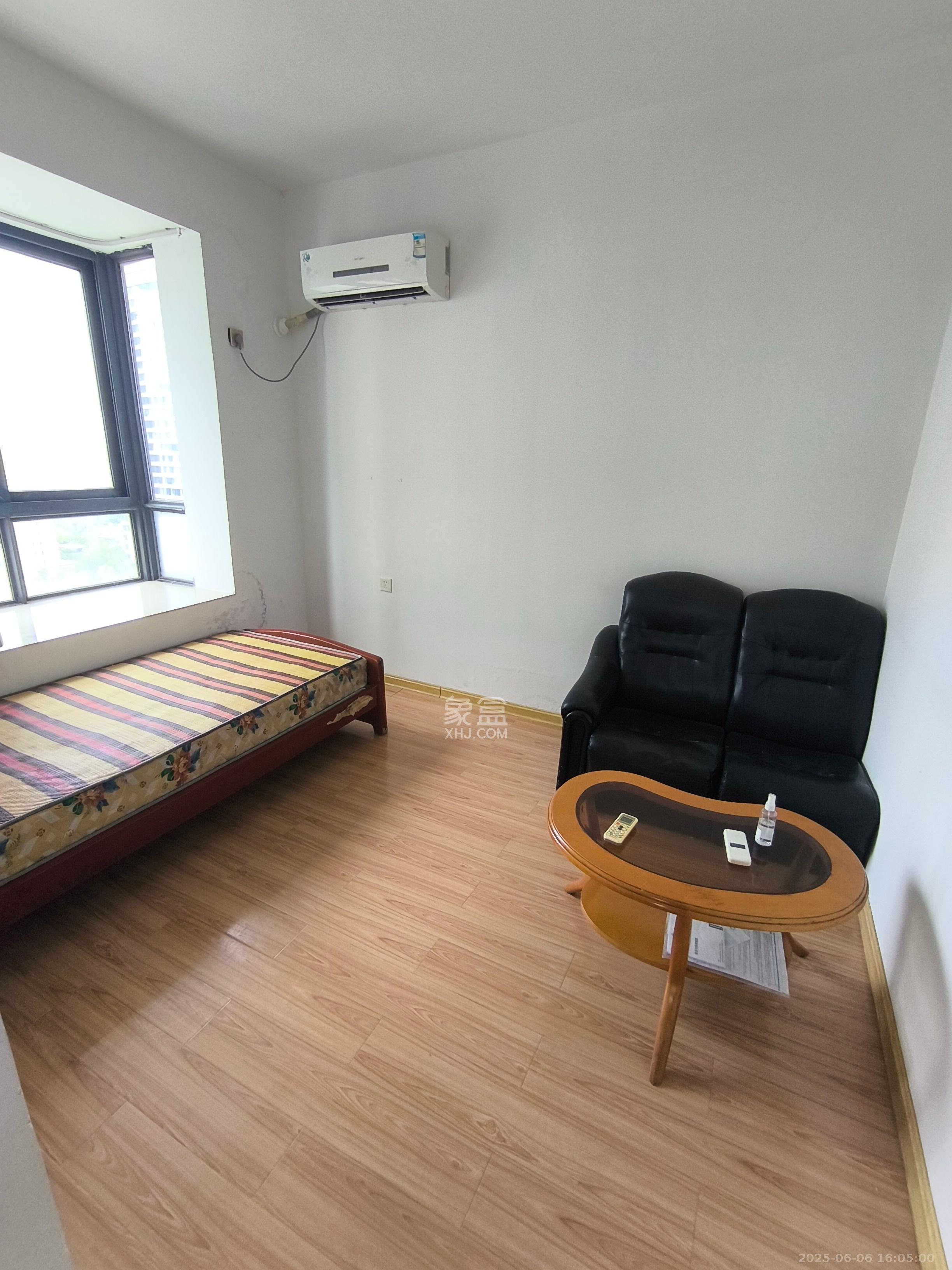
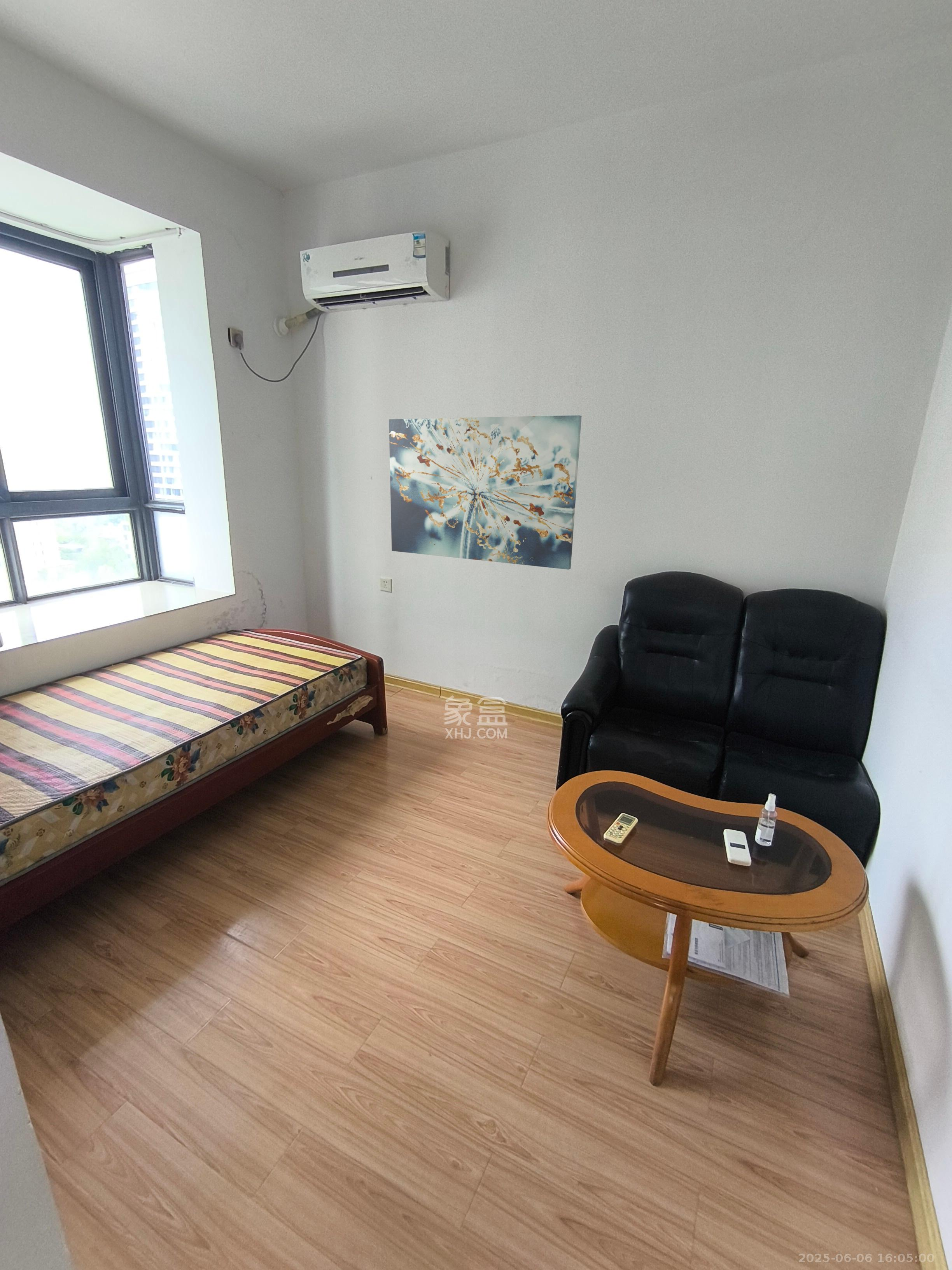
+ wall art [389,415,582,570]
